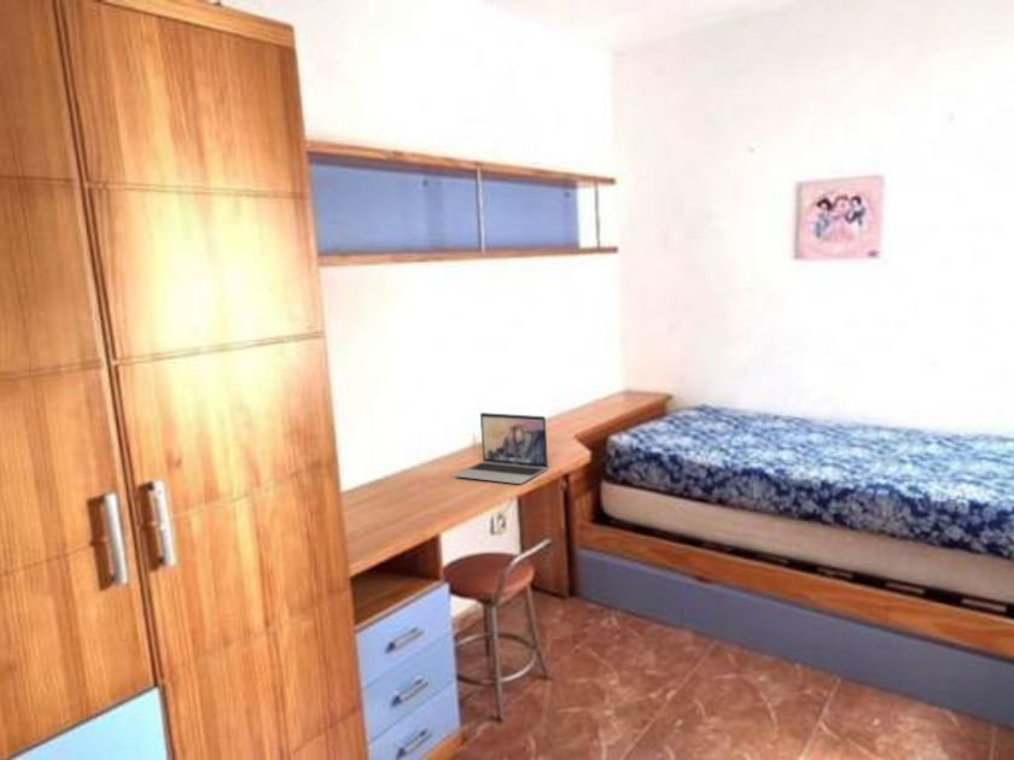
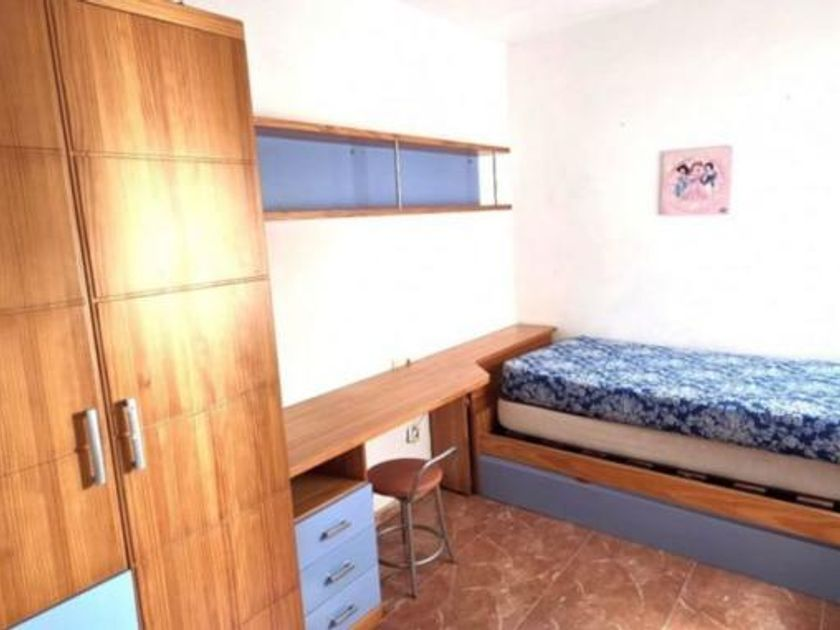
- laptop [454,411,549,485]
